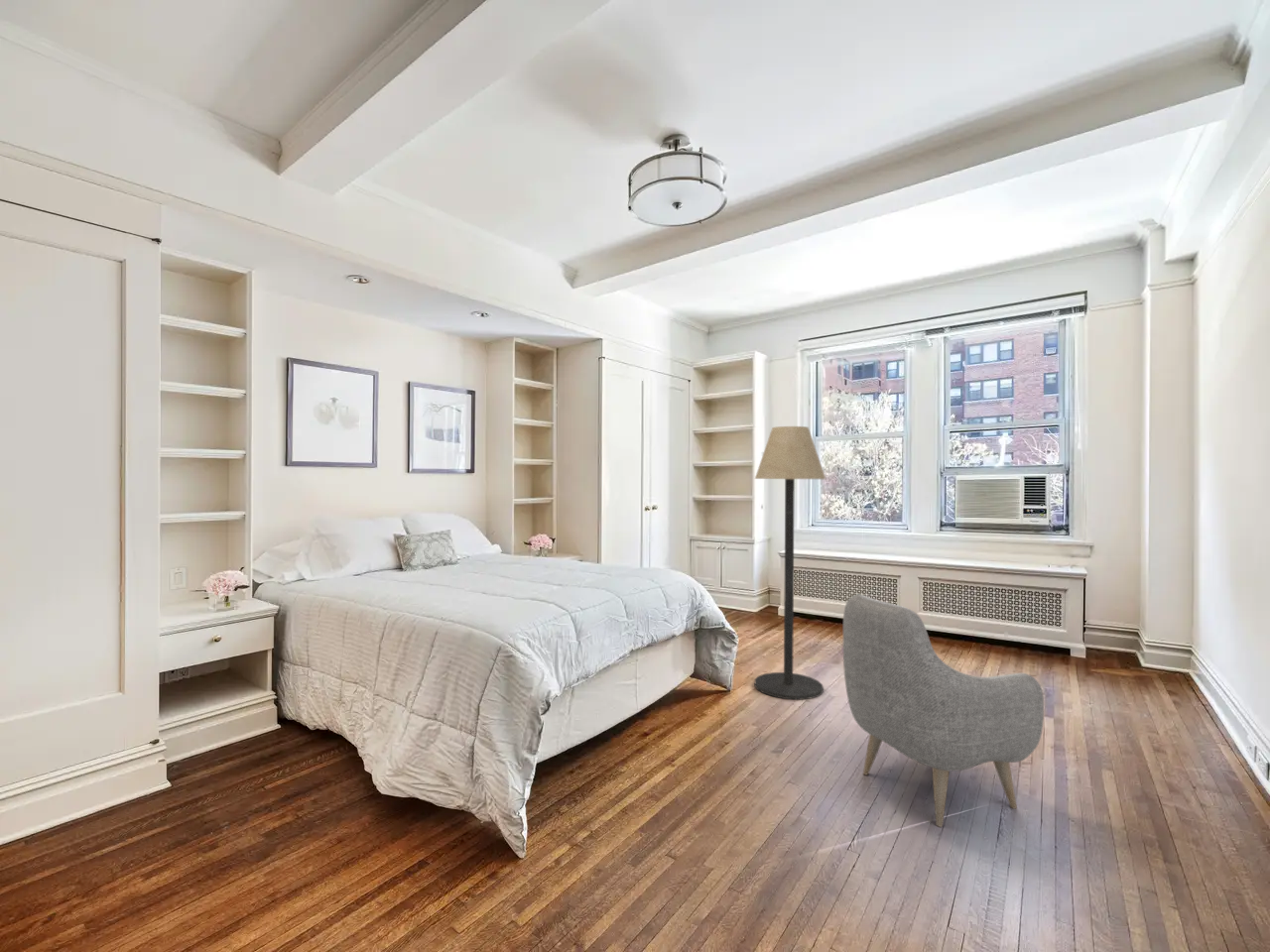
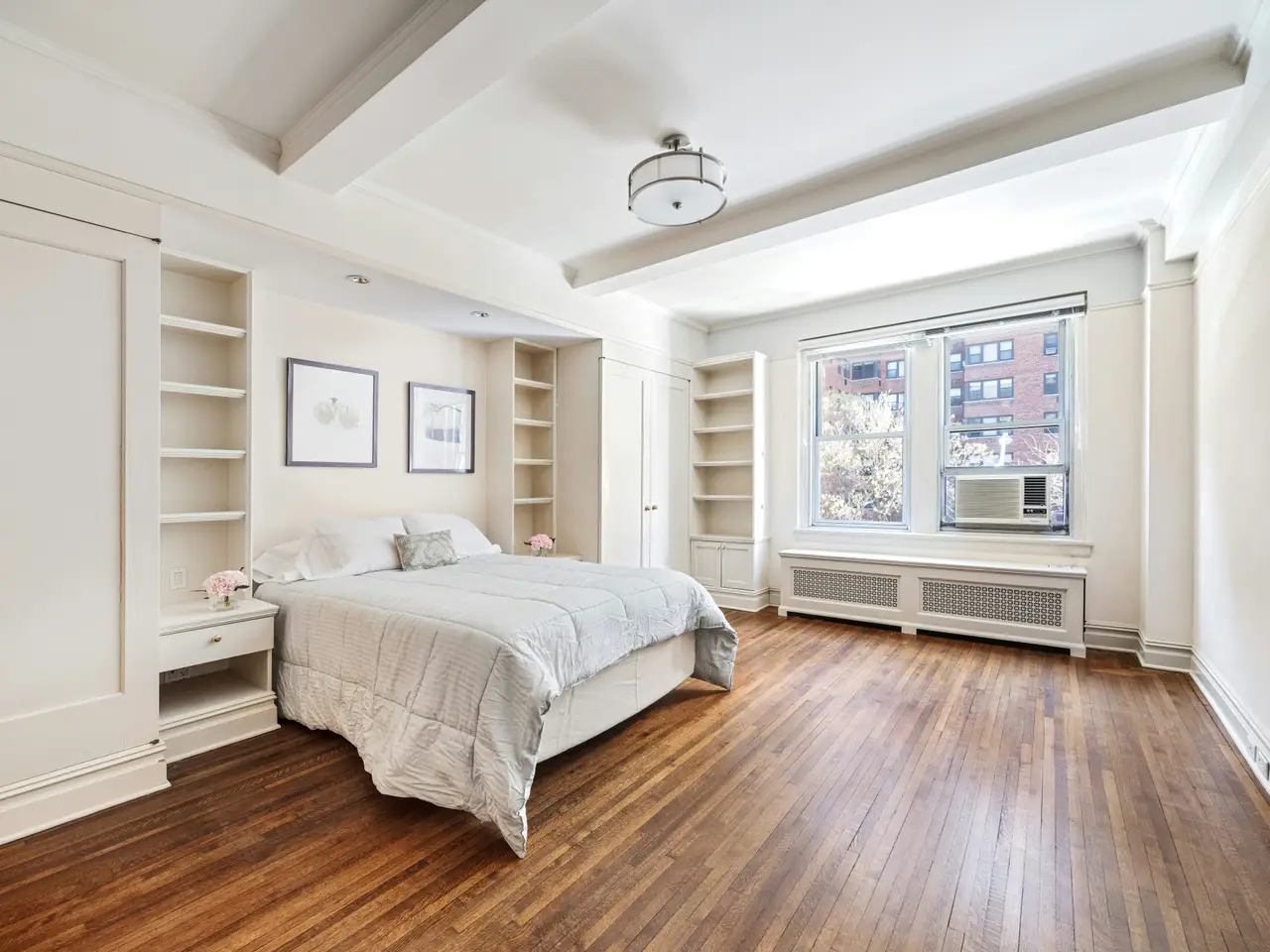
- floor lamp [754,425,826,701]
- armchair [842,594,1045,828]
